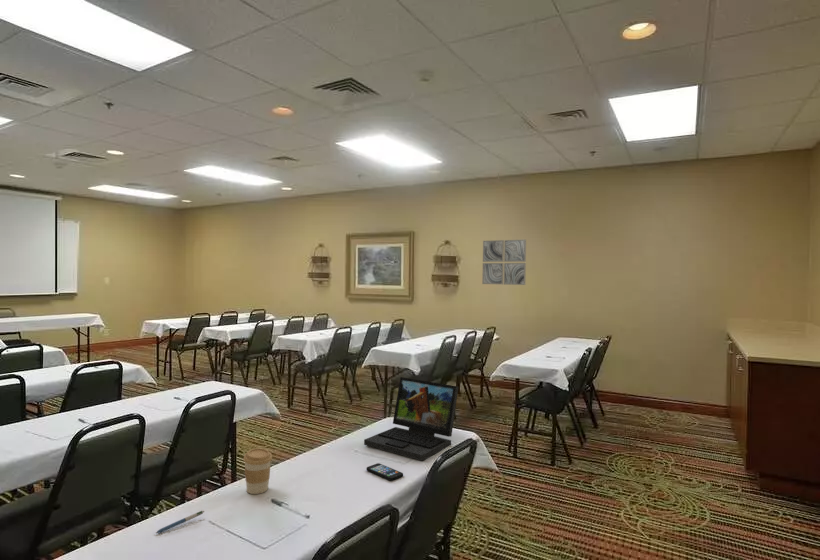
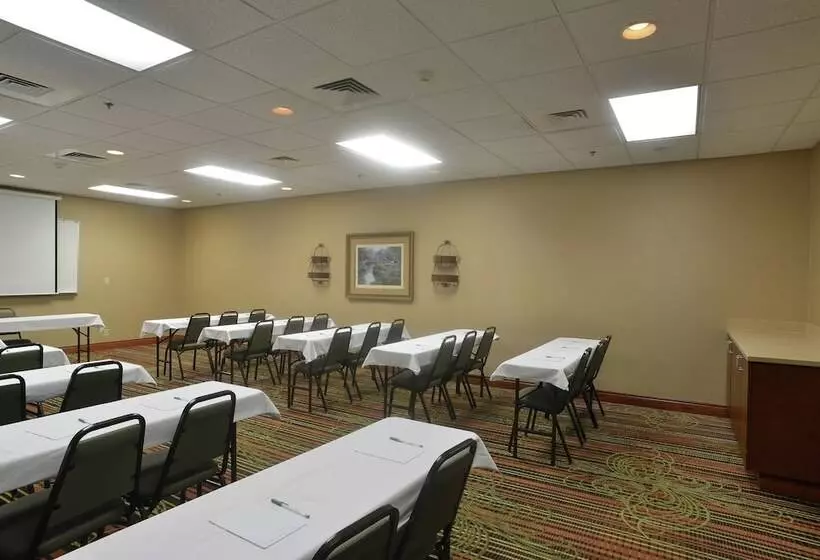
- coffee cup [243,447,273,495]
- wall art [481,239,527,286]
- laptop [363,376,459,462]
- pen [155,510,205,534]
- smartphone [366,462,404,481]
